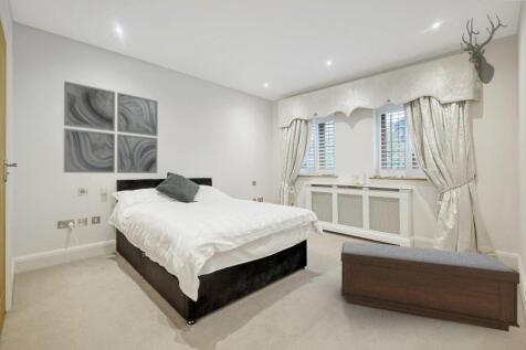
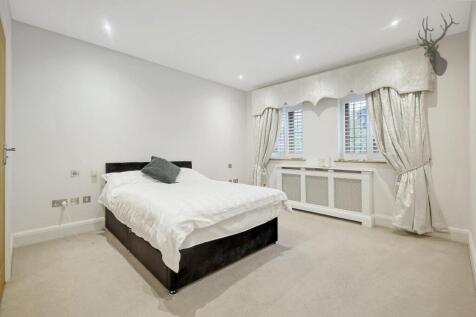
- bench [339,241,520,332]
- wall art [63,79,159,174]
